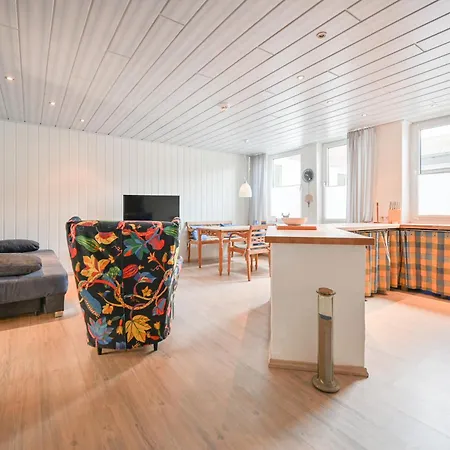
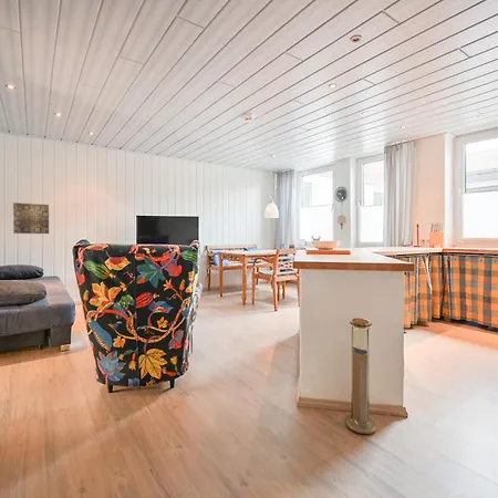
+ wall art [12,201,50,235]
